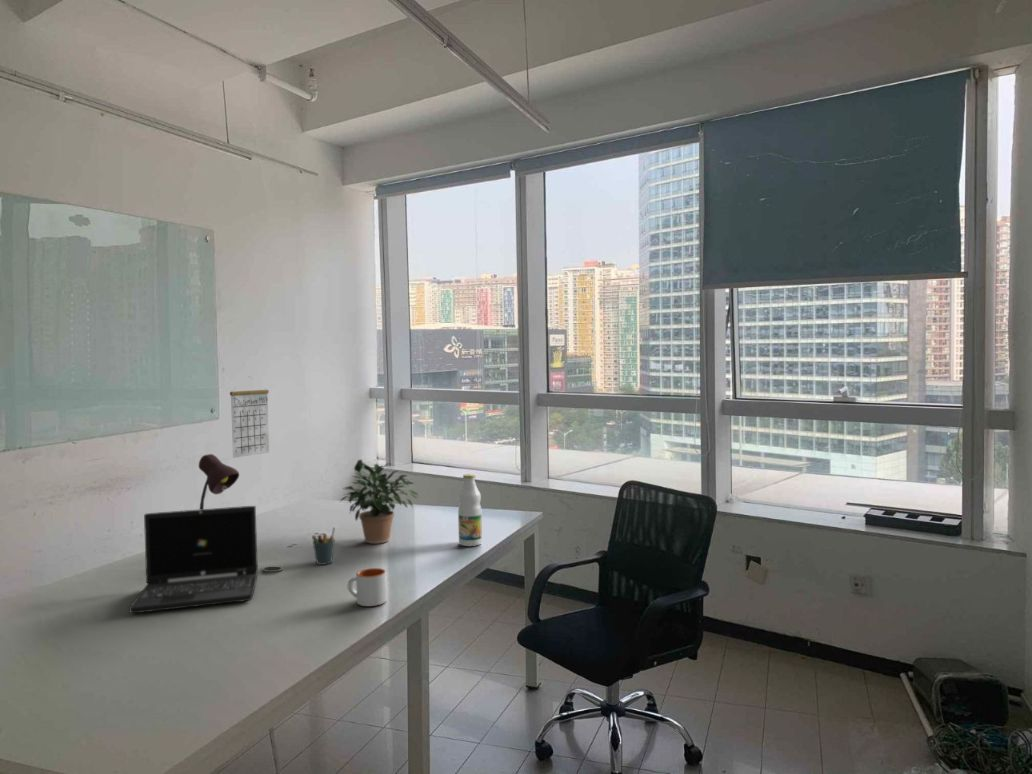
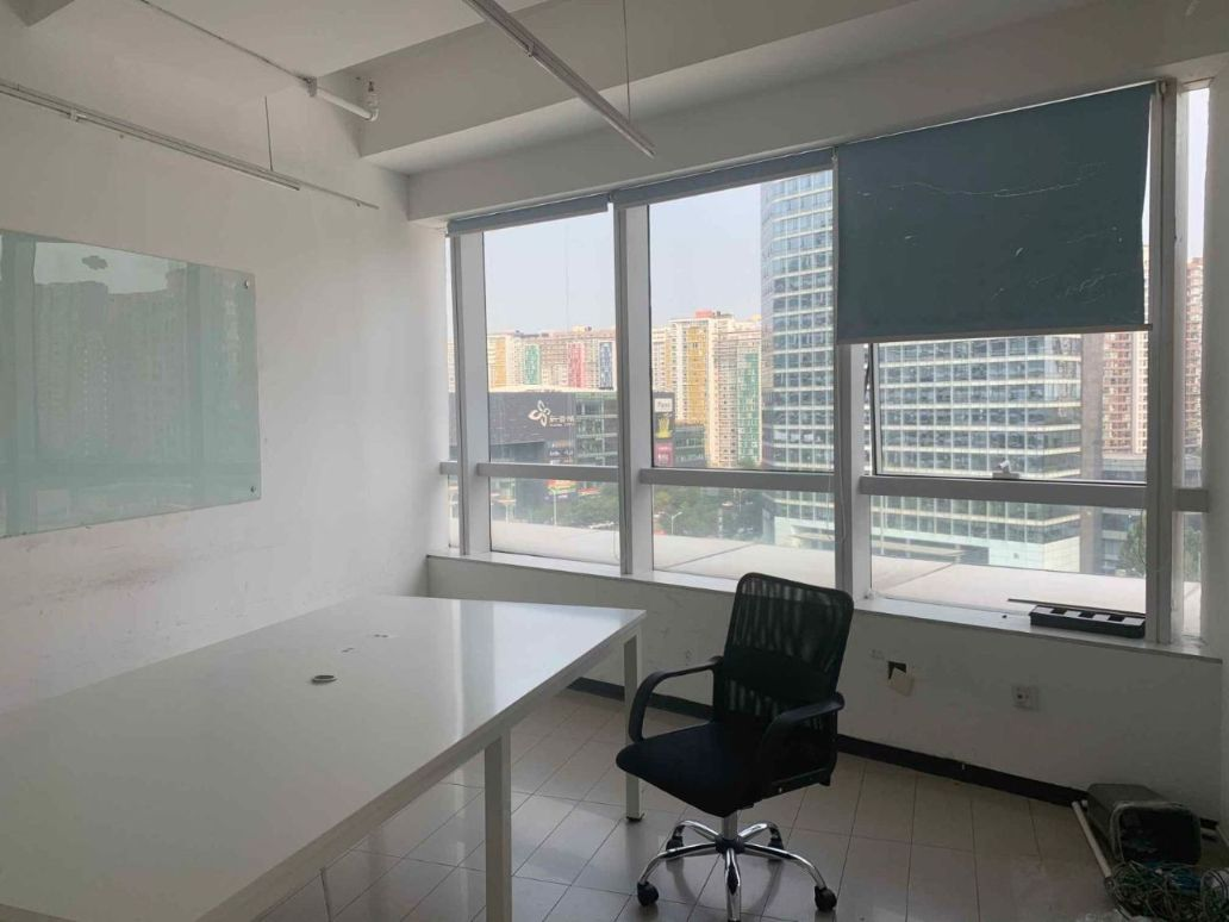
- laptop [128,505,259,614]
- bottle [457,473,483,547]
- potted plant [339,458,420,545]
- desk lamp [198,453,240,510]
- mug [347,567,388,607]
- calendar [229,376,270,459]
- pen holder [311,526,336,566]
